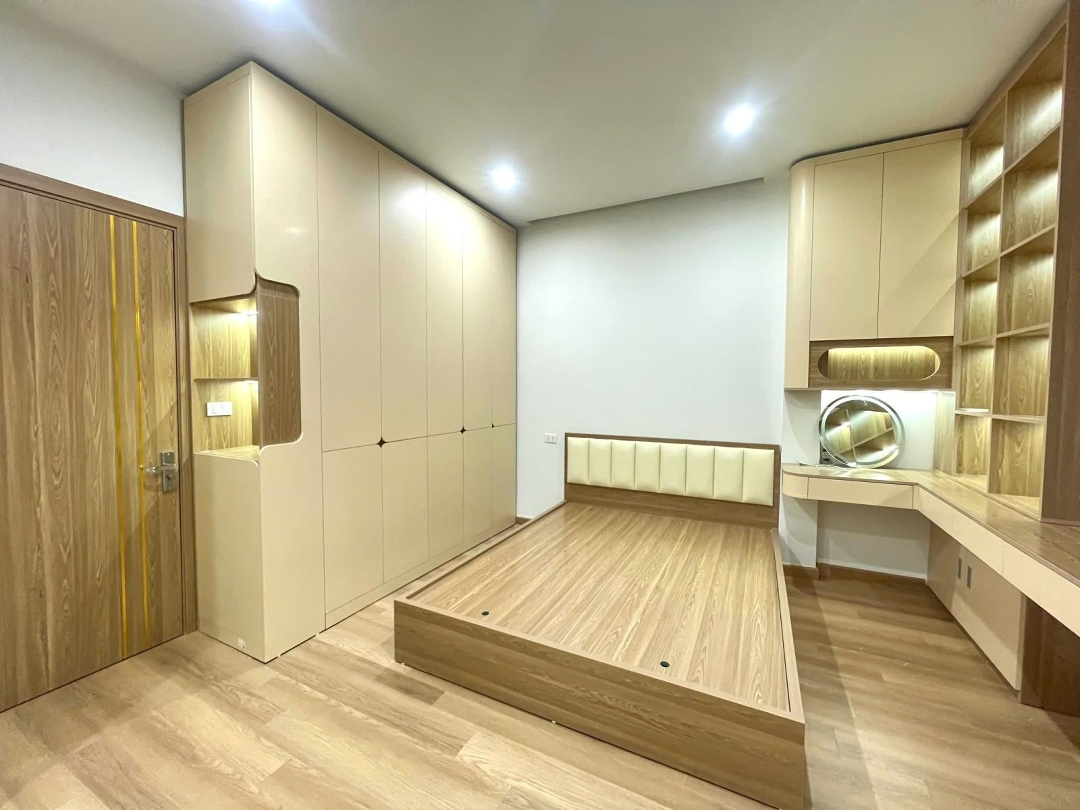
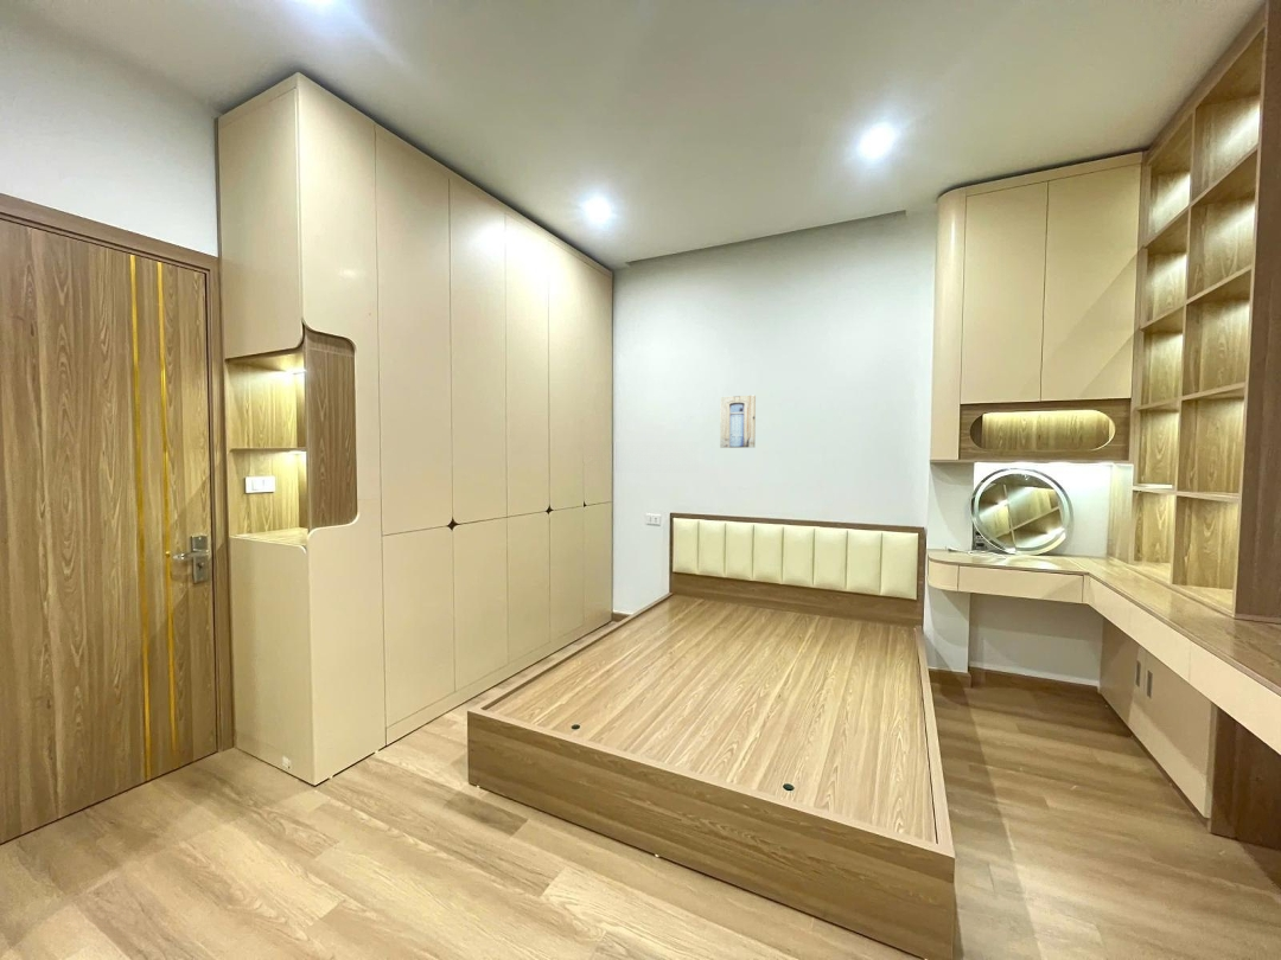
+ wall art [719,395,757,449]
